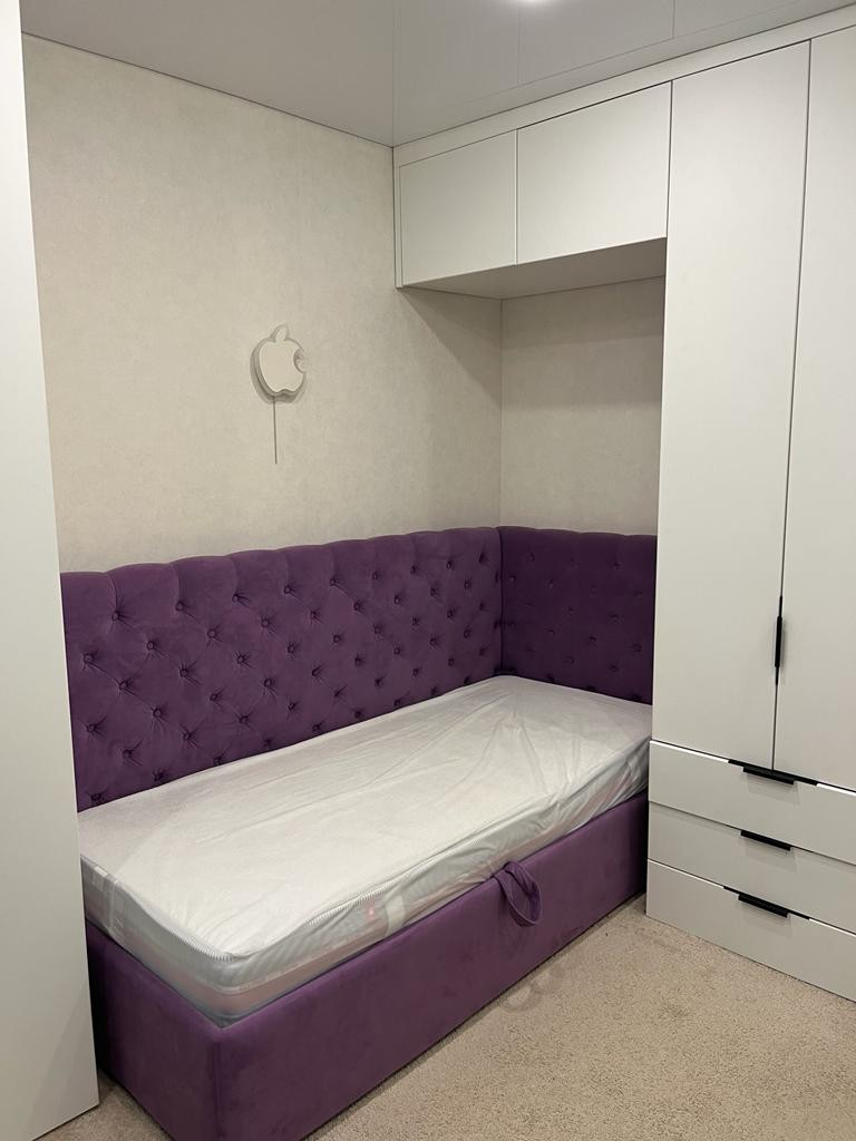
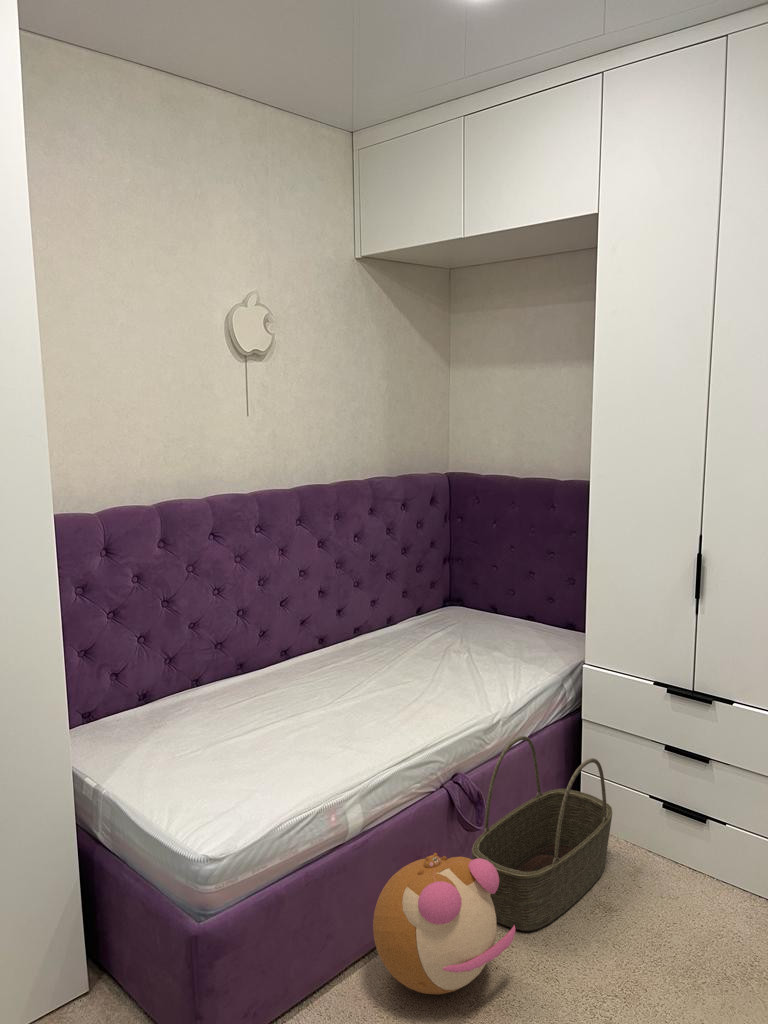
+ plush toy [372,852,516,995]
+ basket [471,735,613,932]
